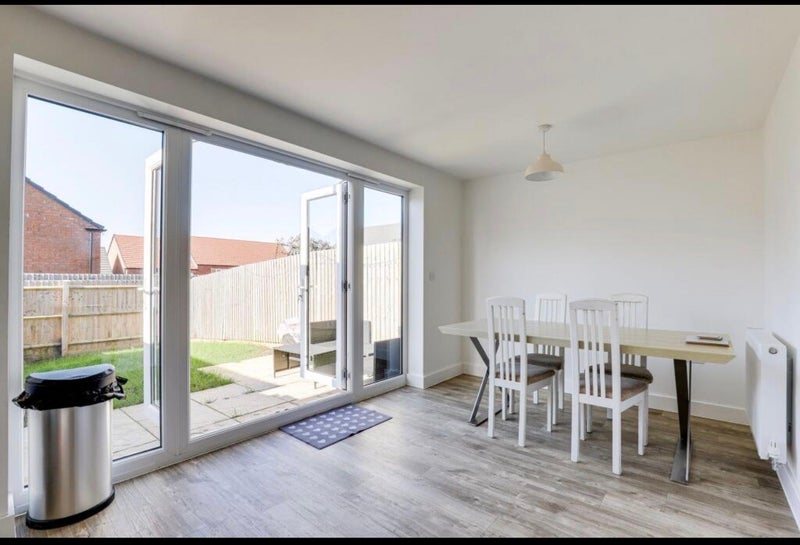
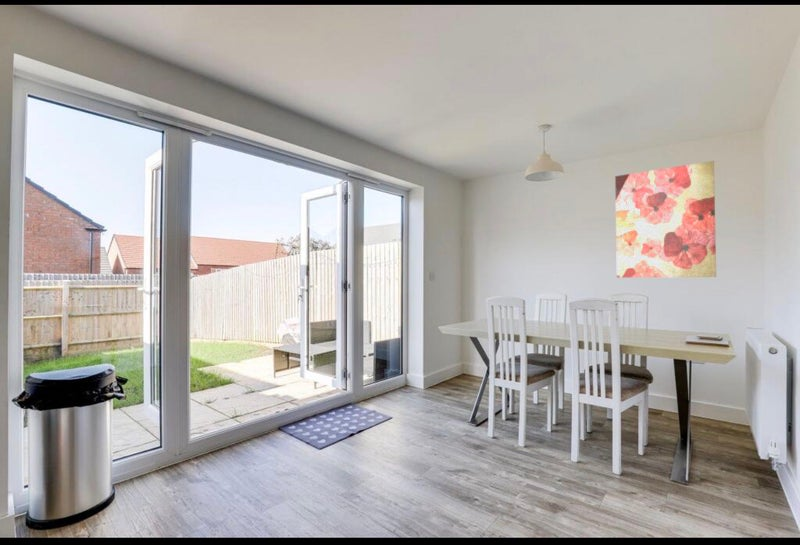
+ wall art [614,160,717,279]
